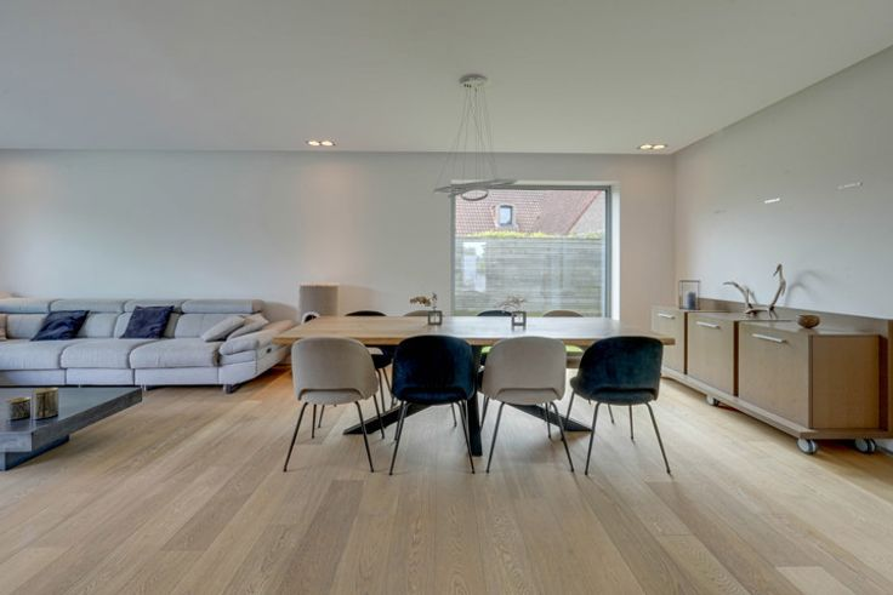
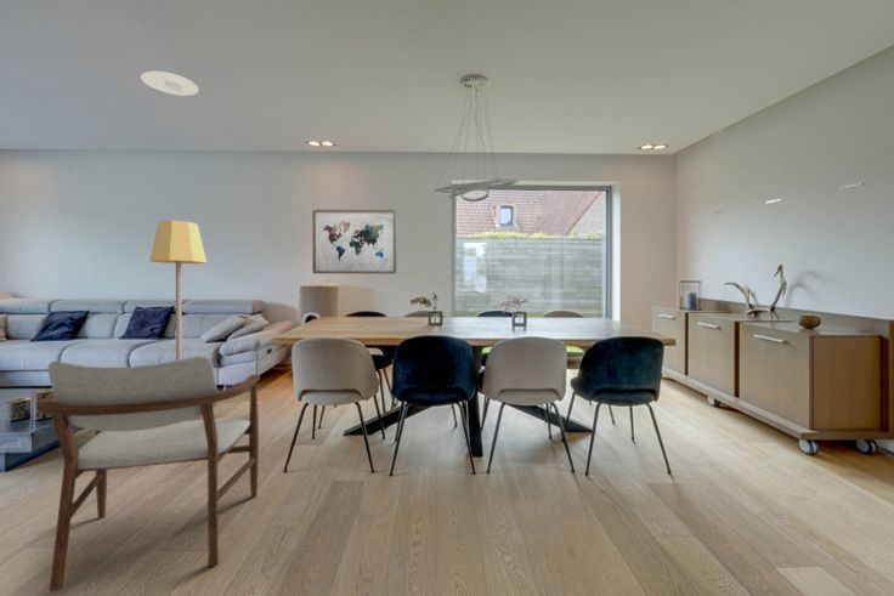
+ armchair [35,354,261,592]
+ lamp [148,220,208,361]
+ recessed light [140,70,200,97]
+ wall art [311,209,398,276]
